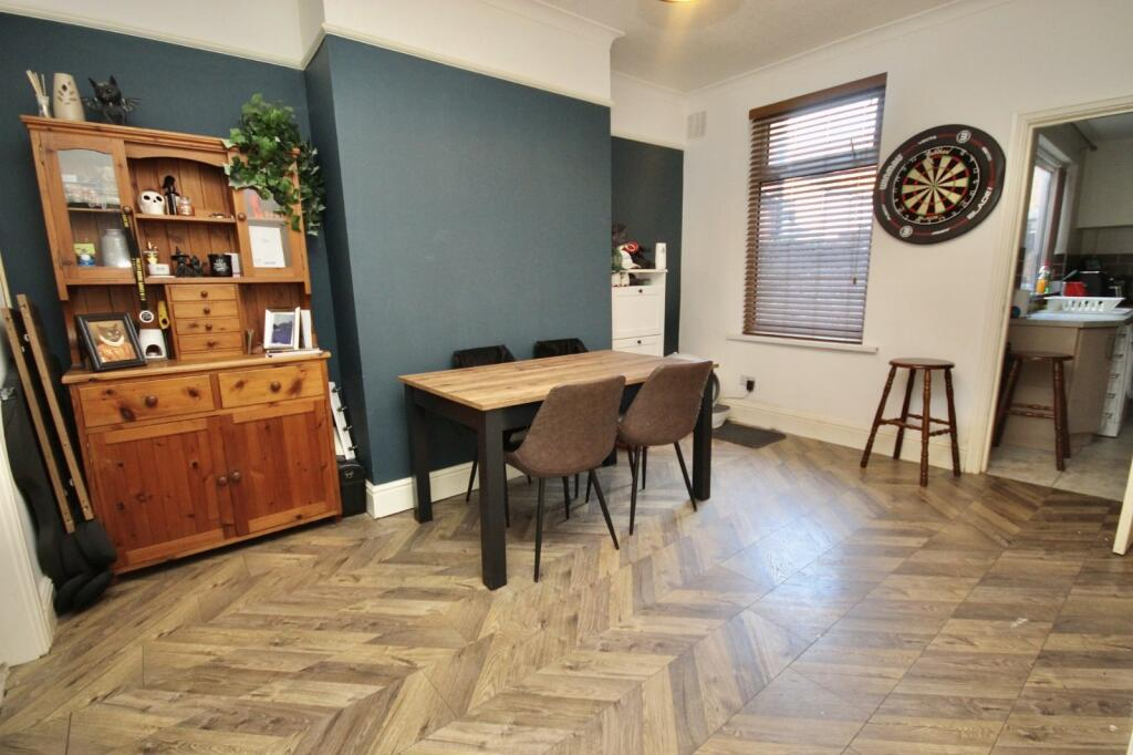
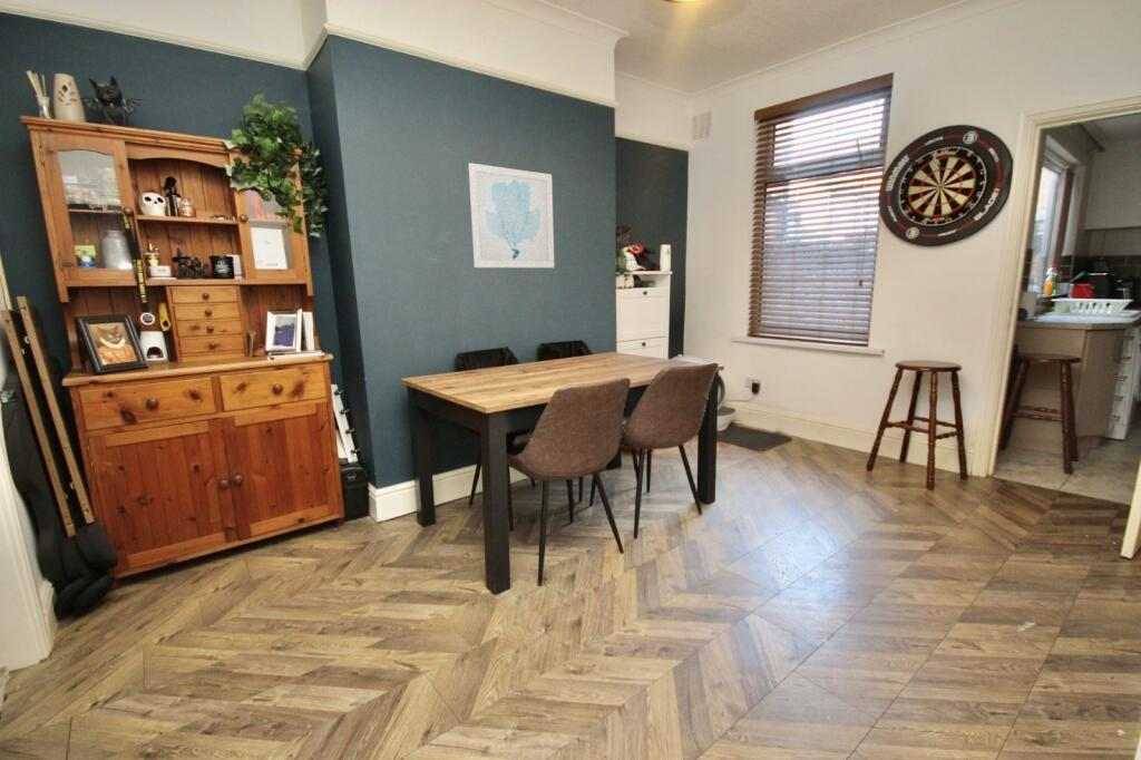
+ wall art [467,162,555,269]
